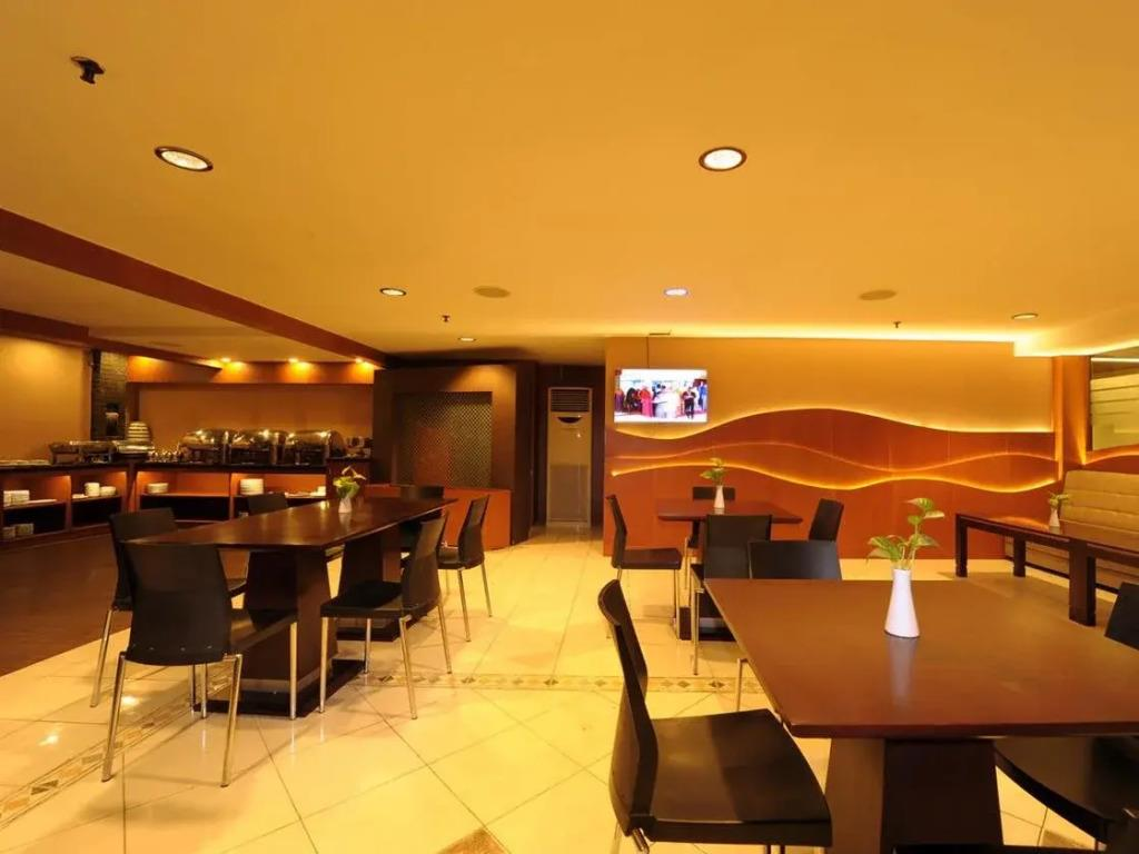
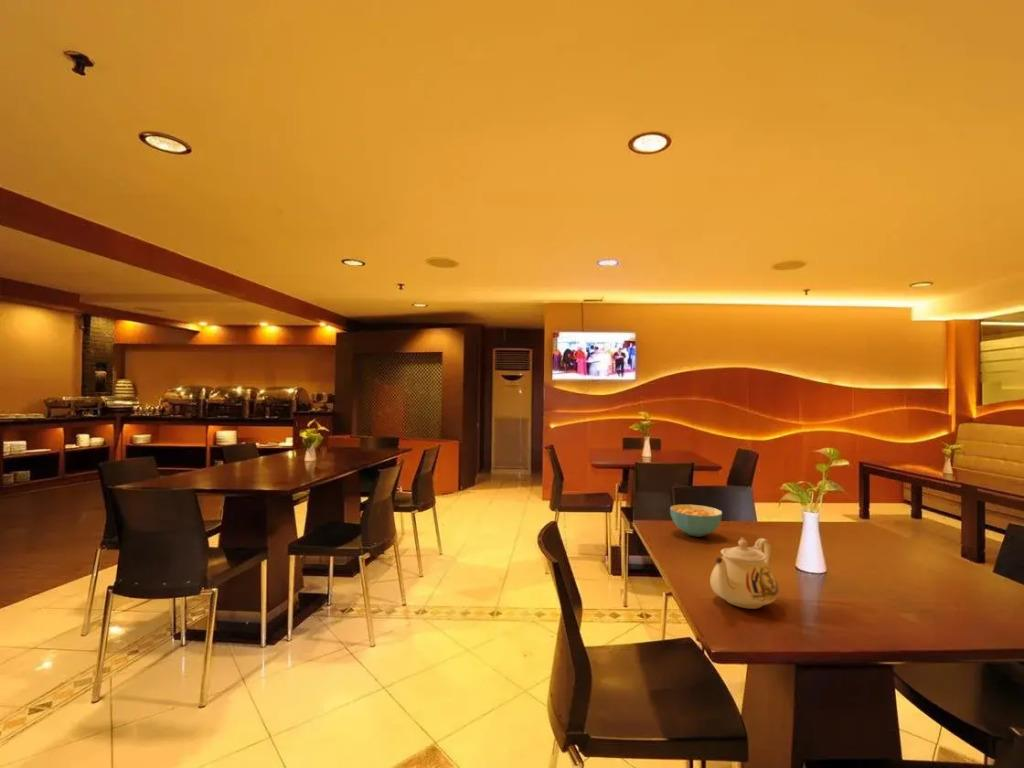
+ cereal bowl [669,504,723,538]
+ teapot [709,536,780,610]
